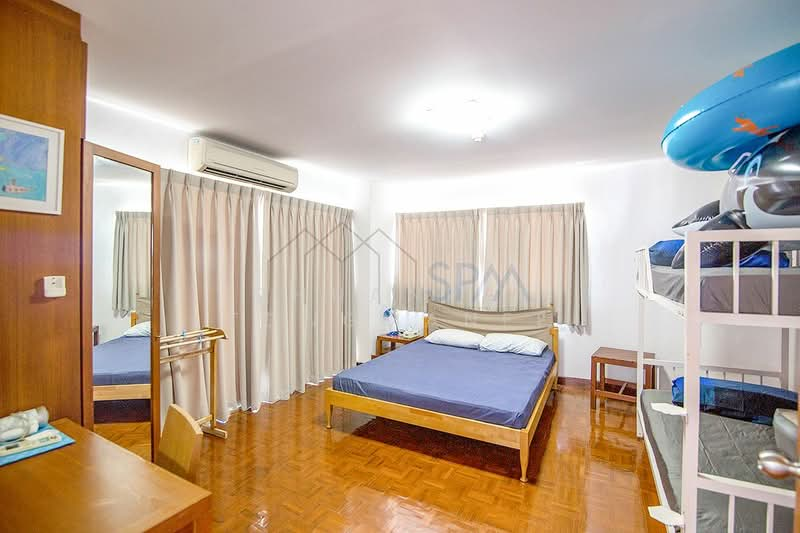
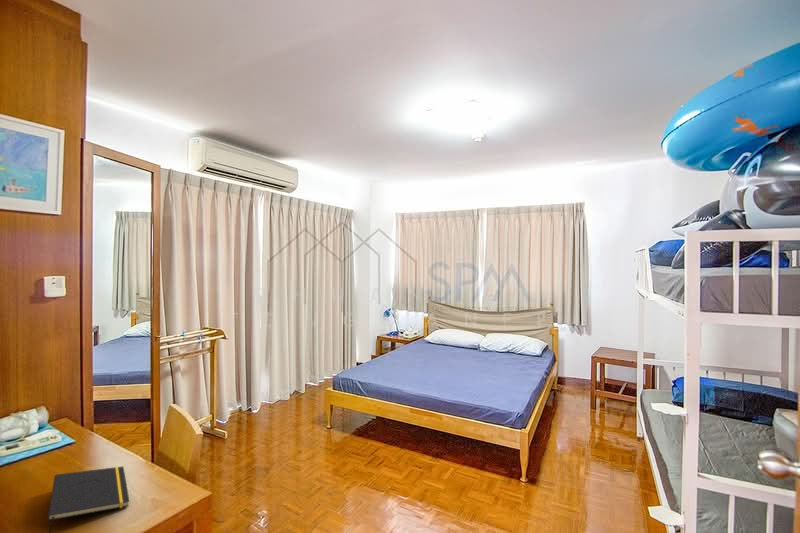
+ notepad [47,465,130,533]
